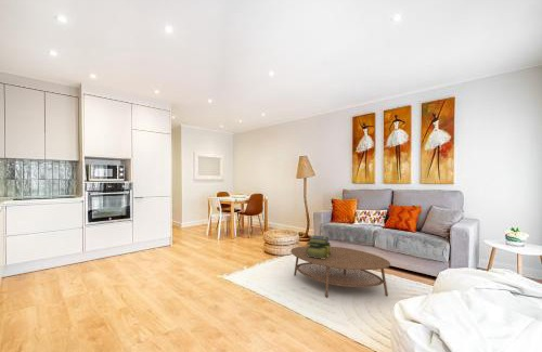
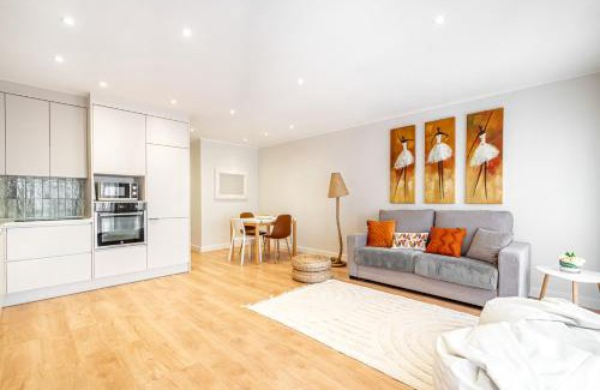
- stack of books [305,234,332,259]
- coffee table [289,245,391,298]
